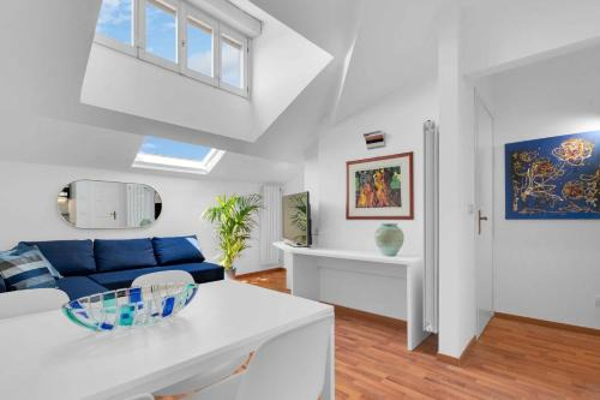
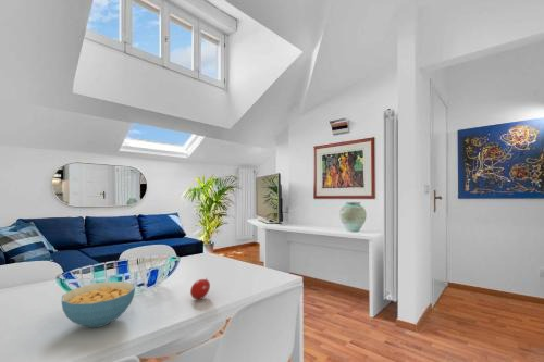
+ fruit [189,278,211,300]
+ cereal bowl [61,280,136,328]
